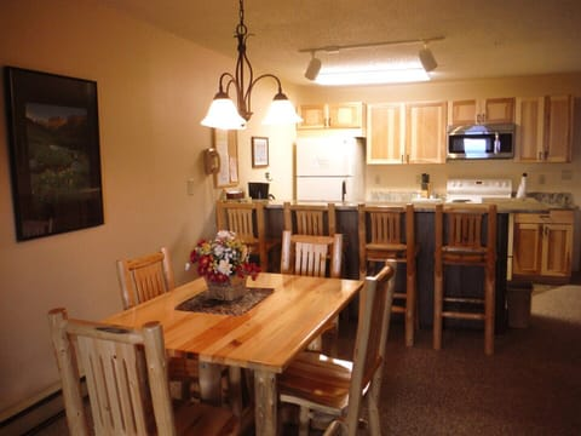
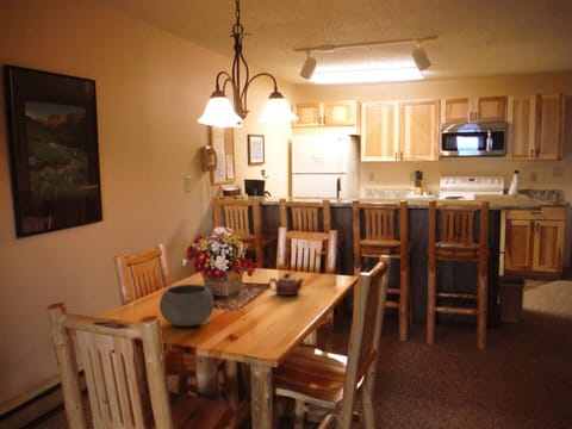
+ teapot [267,272,305,297]
+ bowl [158,284,214,328]
